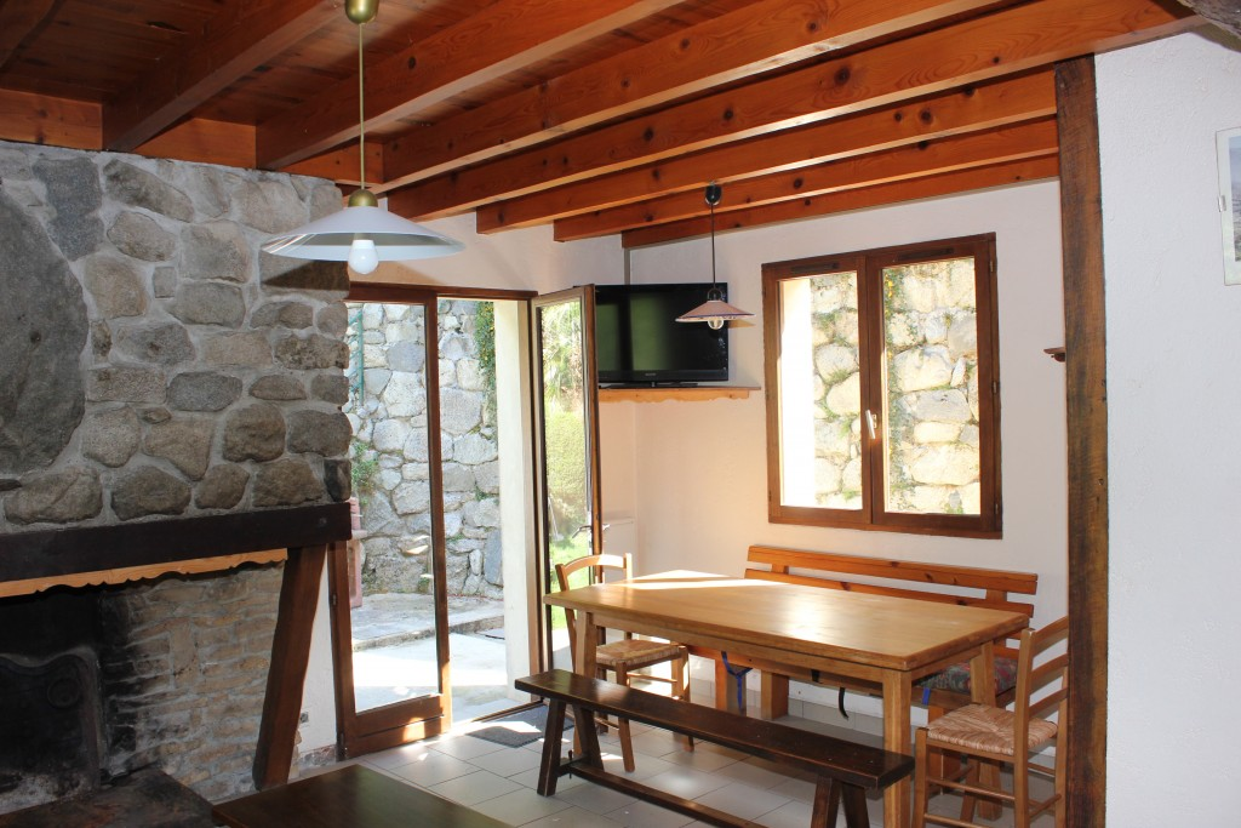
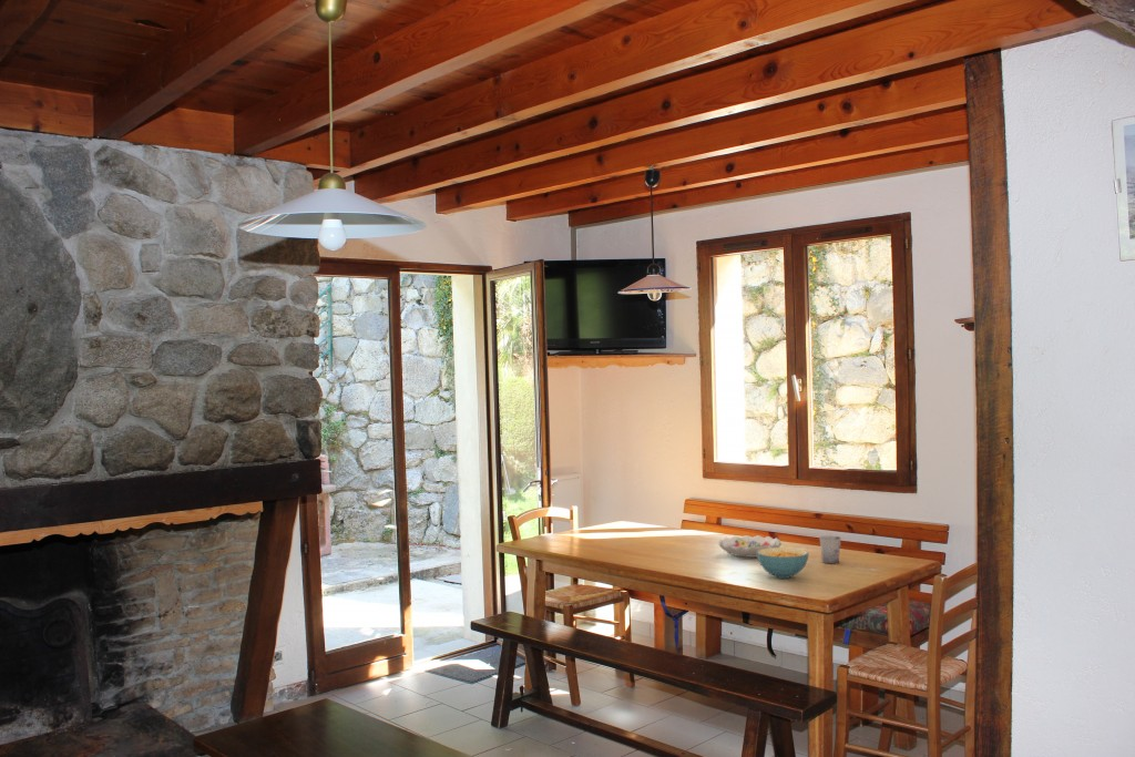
+ cup [818,535,842,564]
+ decorative bowl [717,534,783,559]
+ cereal bowl [756,546,809,580]
